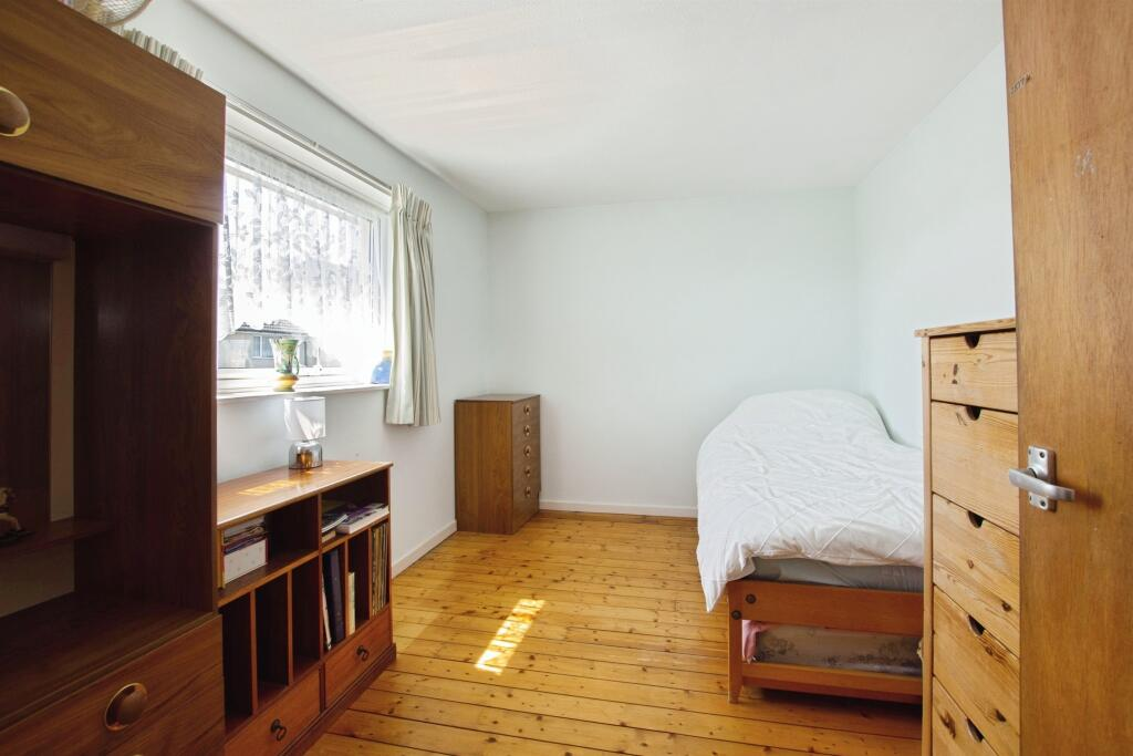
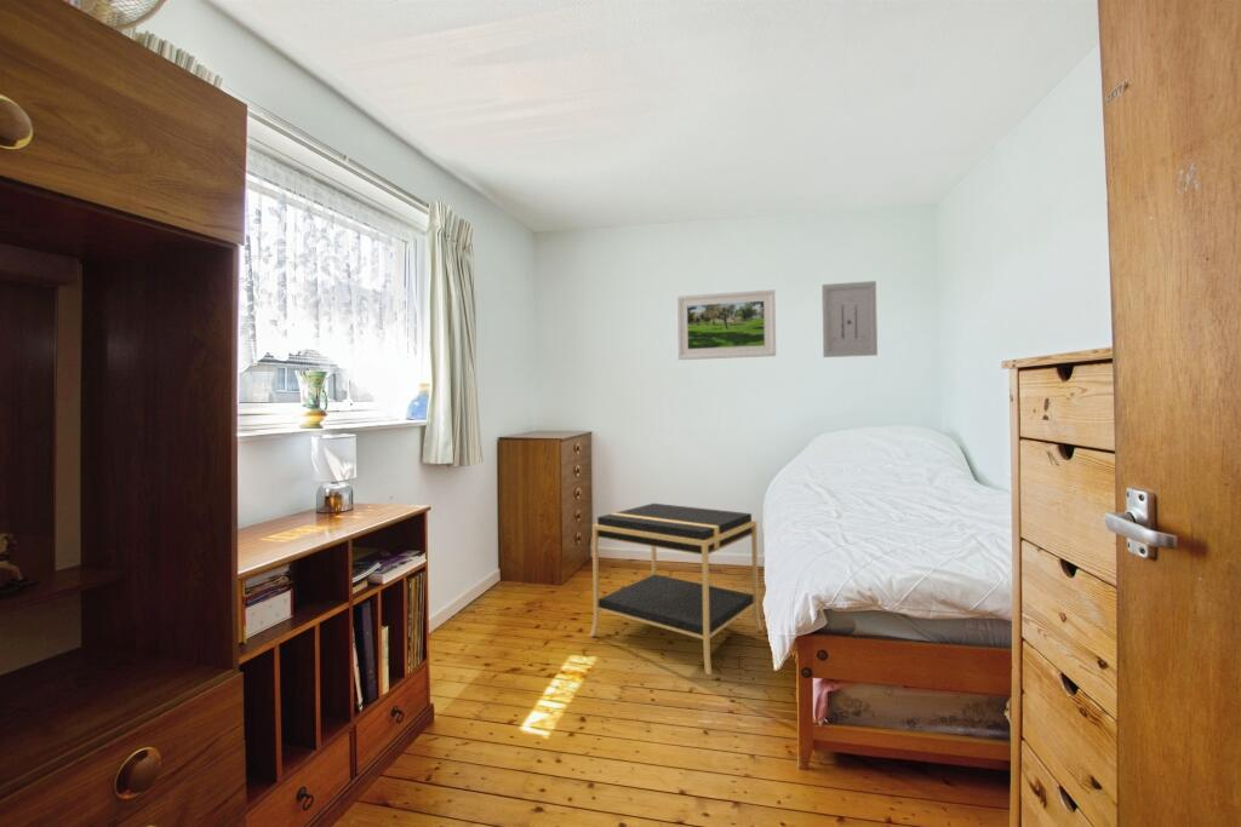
+ wall art [820,280,879,358]
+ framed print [675,288,777,361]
+ nightstand [588,502,764,676]
